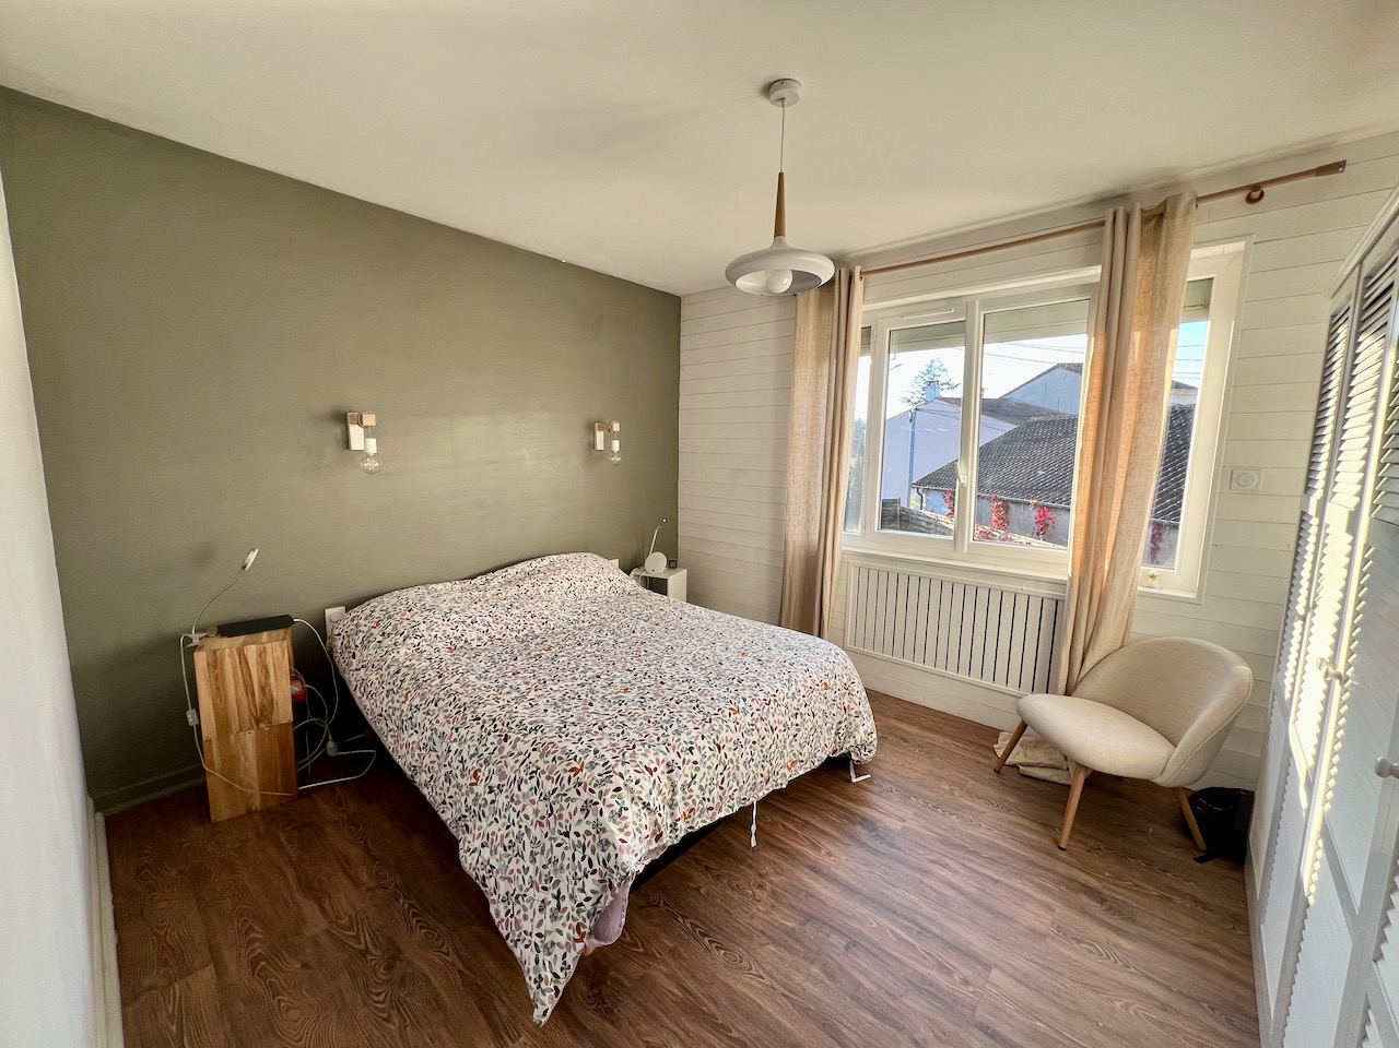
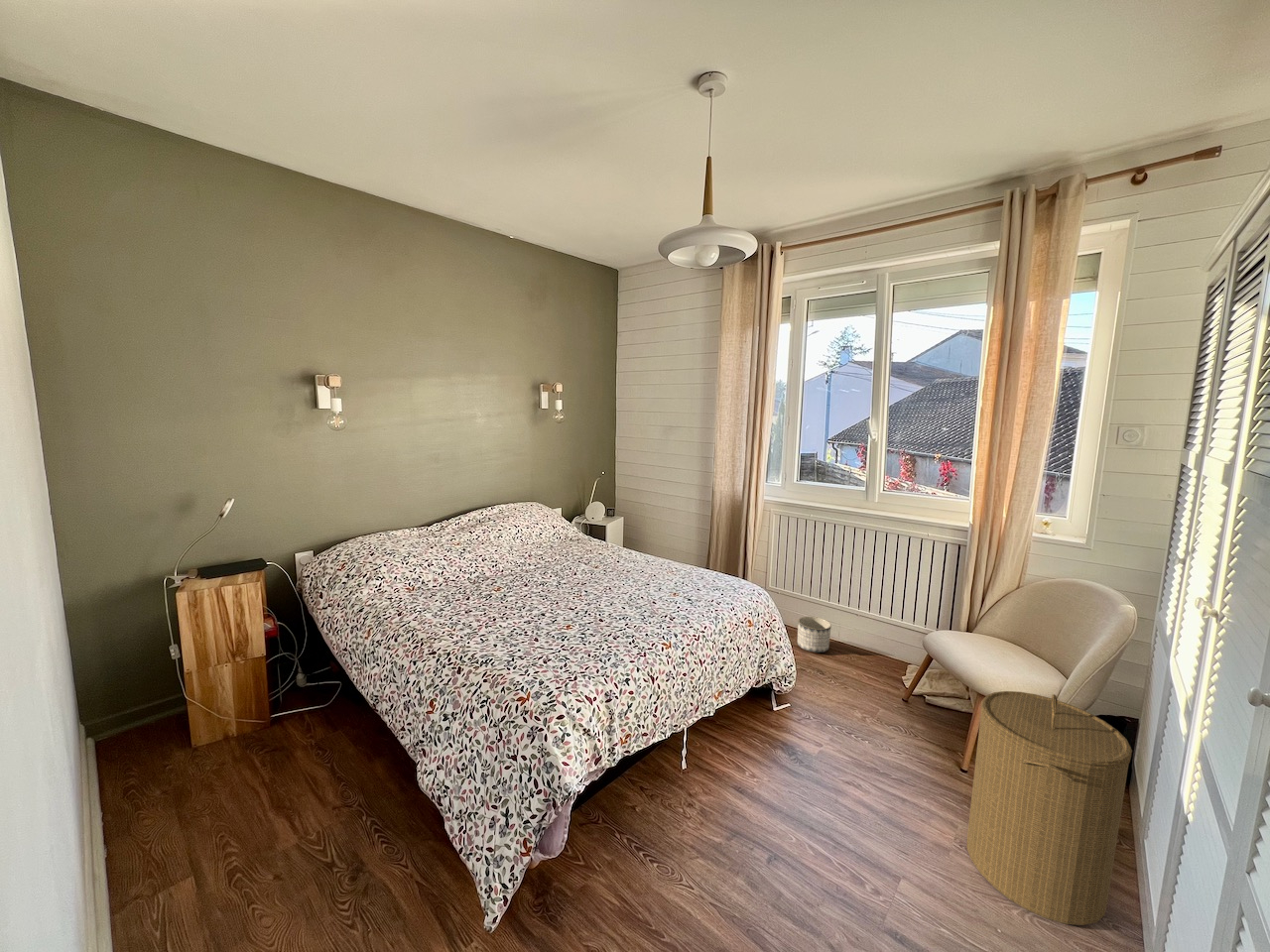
+ planter [797,616,832,654]
+ laundry hamper [965,690,1133,926]
